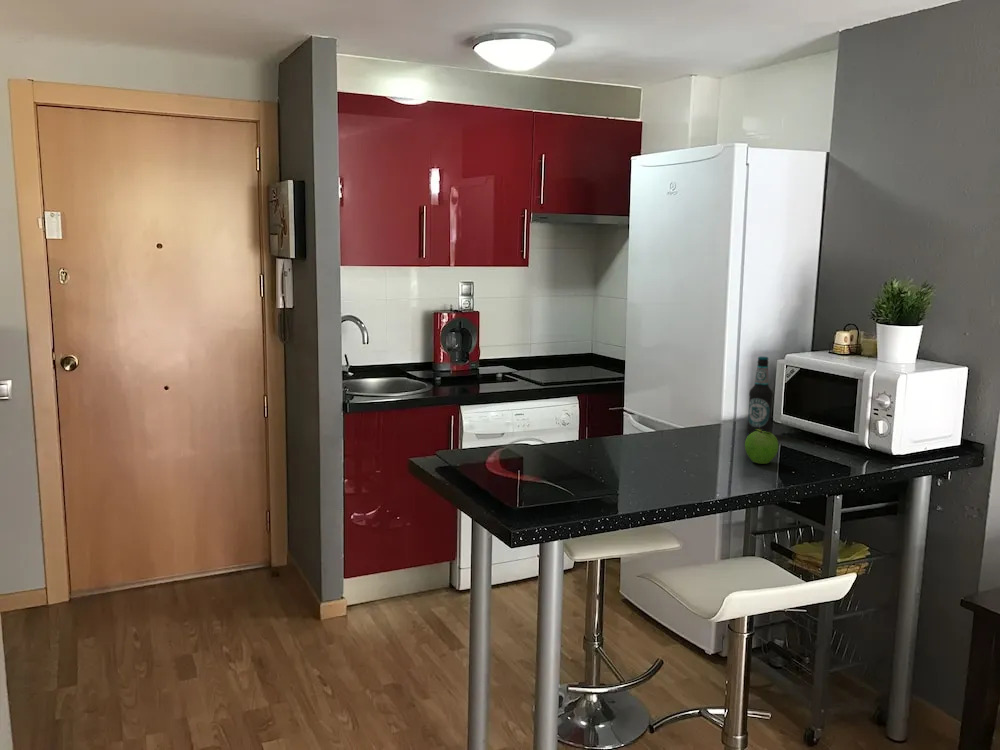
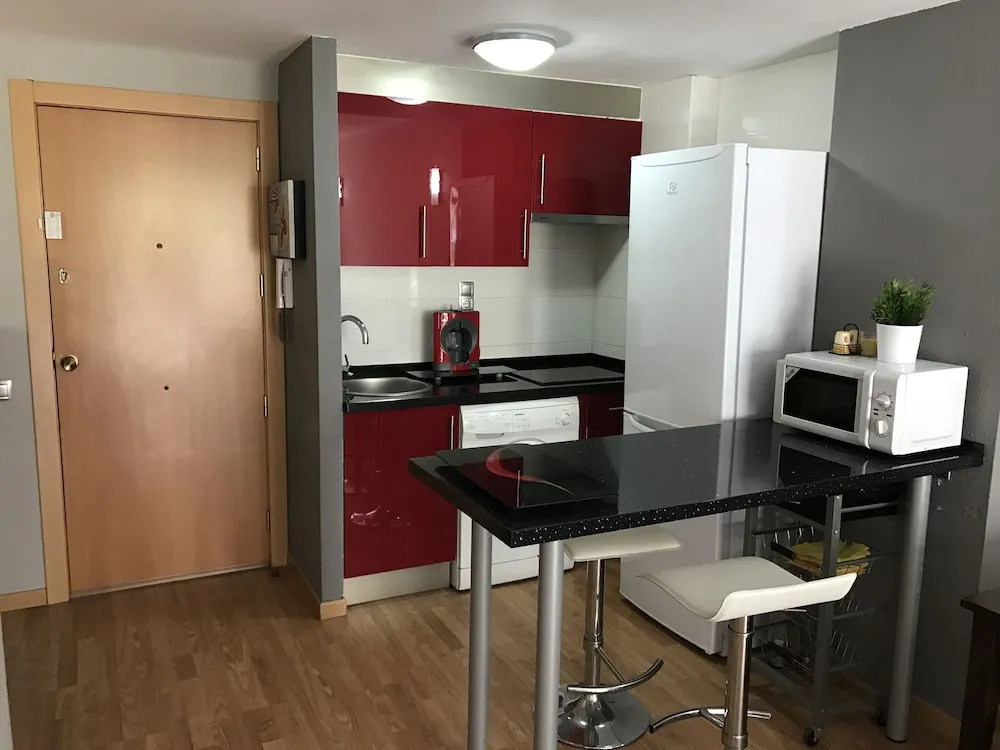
- bottle [746,356,774,434]
- fruit [744,427,780,465]
